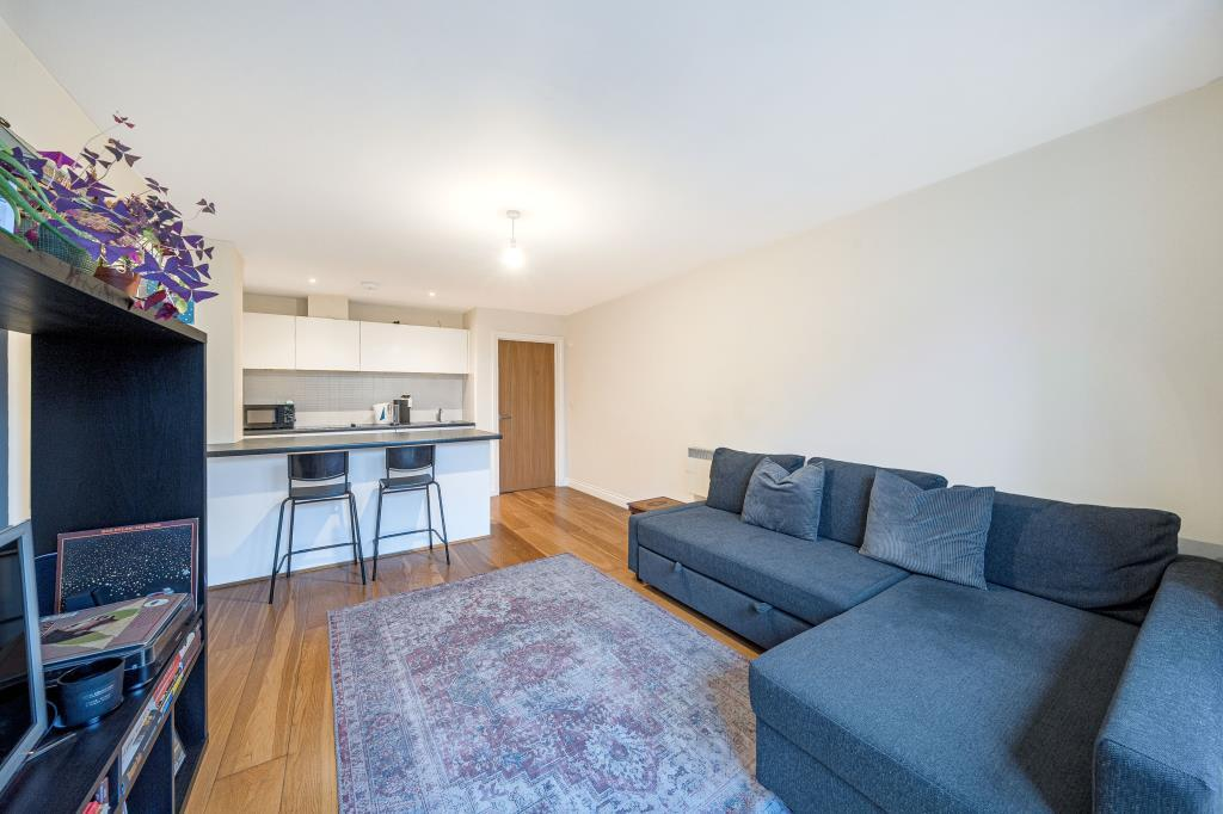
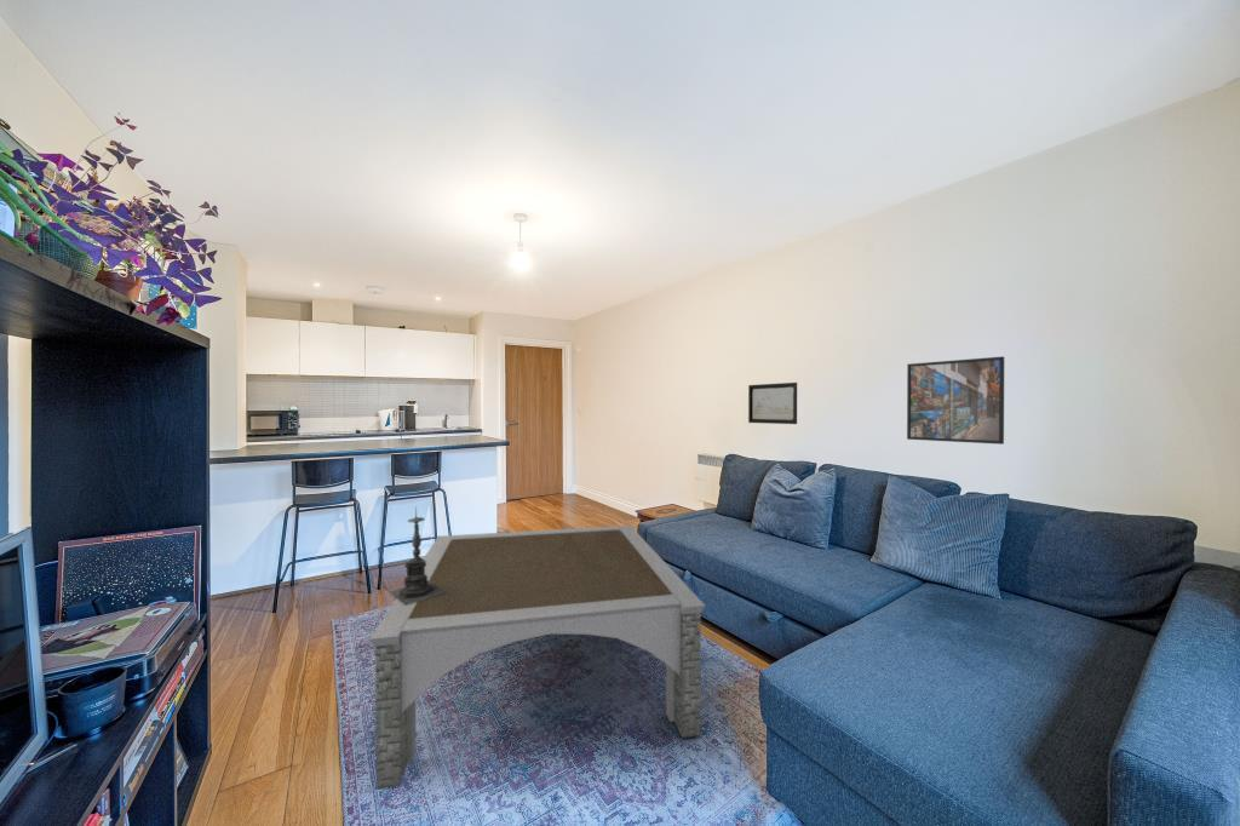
+ candle holder [389,505,446,606]
+ coffee table [368,524,706,791]
+ wall art [747,382,798,425]
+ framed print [906,356,1005,446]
